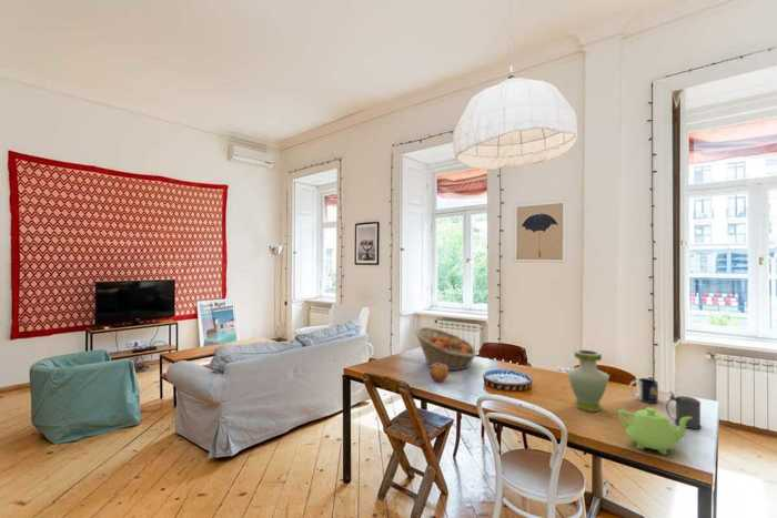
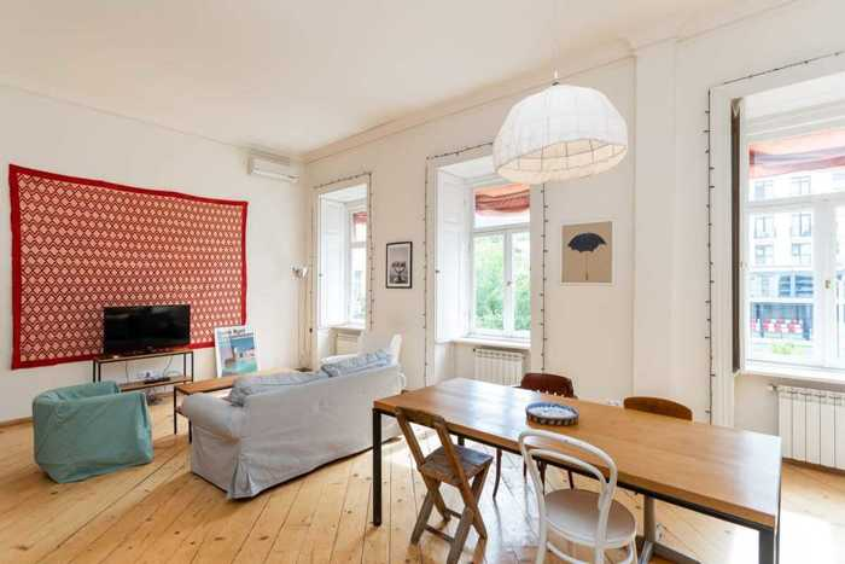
- mug [628,377,659,404]
- beer stein [665,390,703,430]
- teapot [617,406,693,456]
- fruit basket [414,326,478,372]
- apple [428,363,450,383]
- vase [566,348,610,413]
